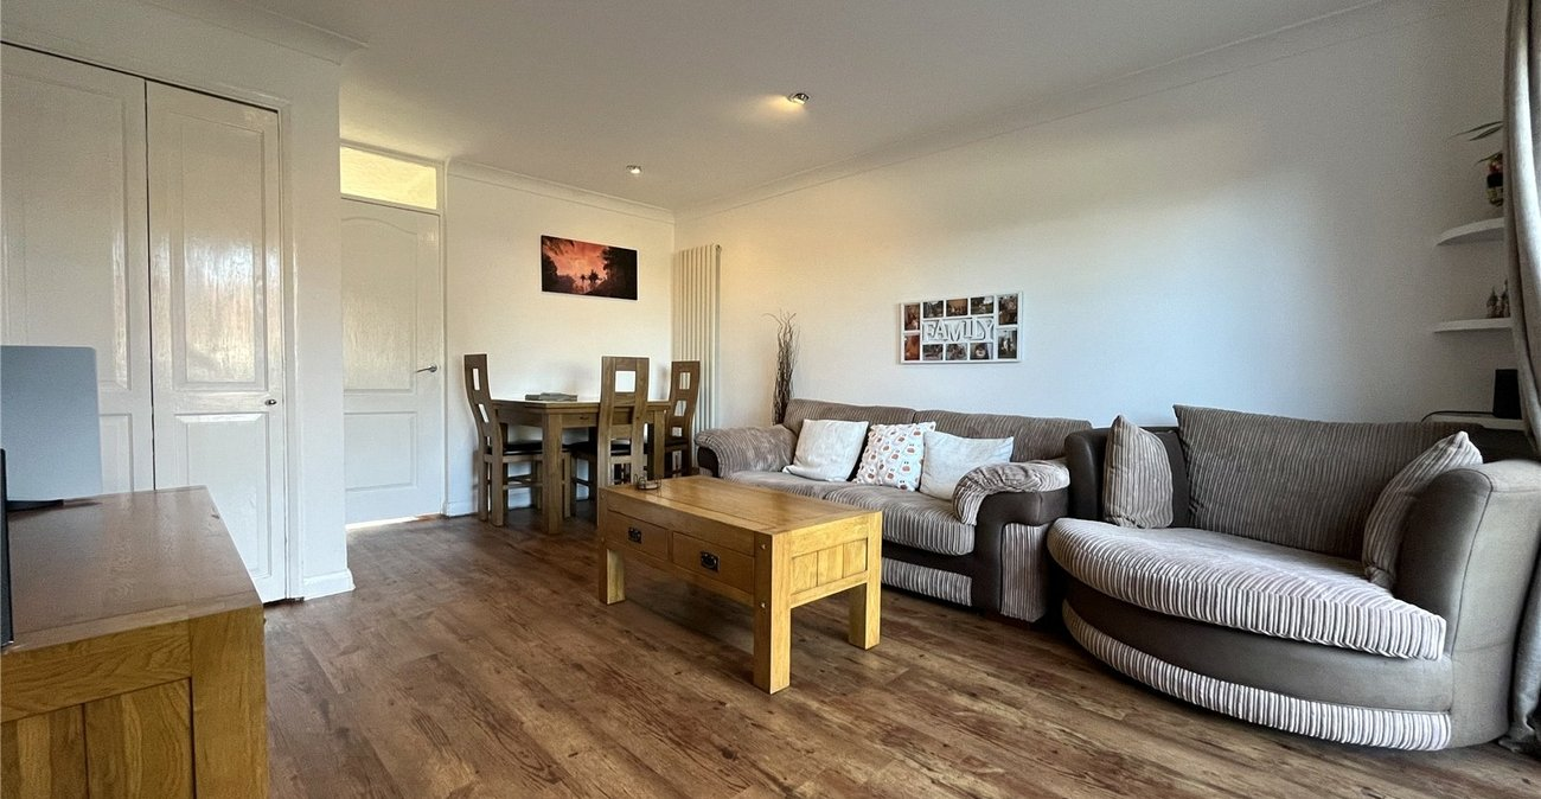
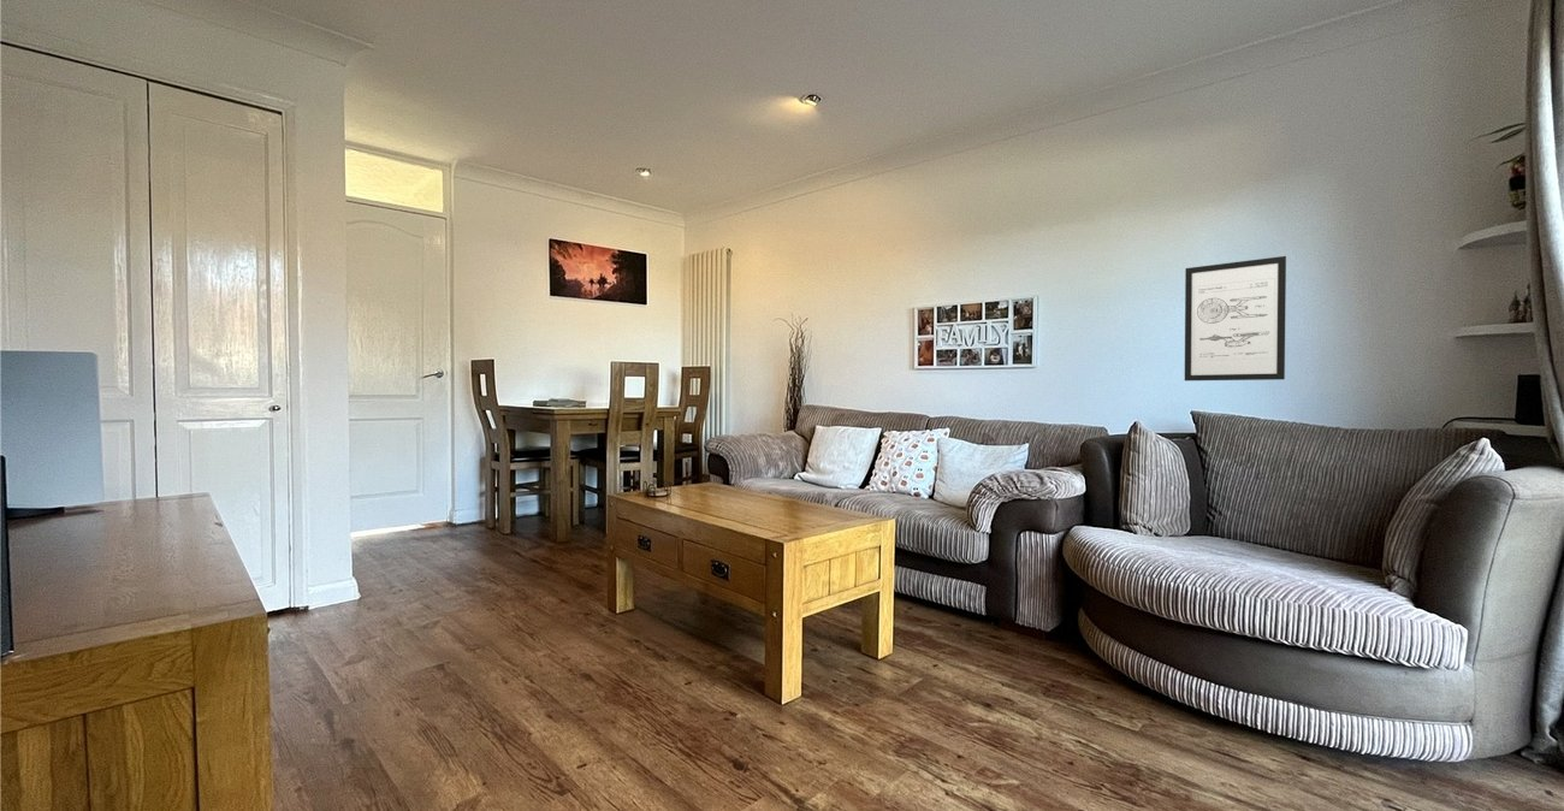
+ wall art [1184,255,1287,381]
